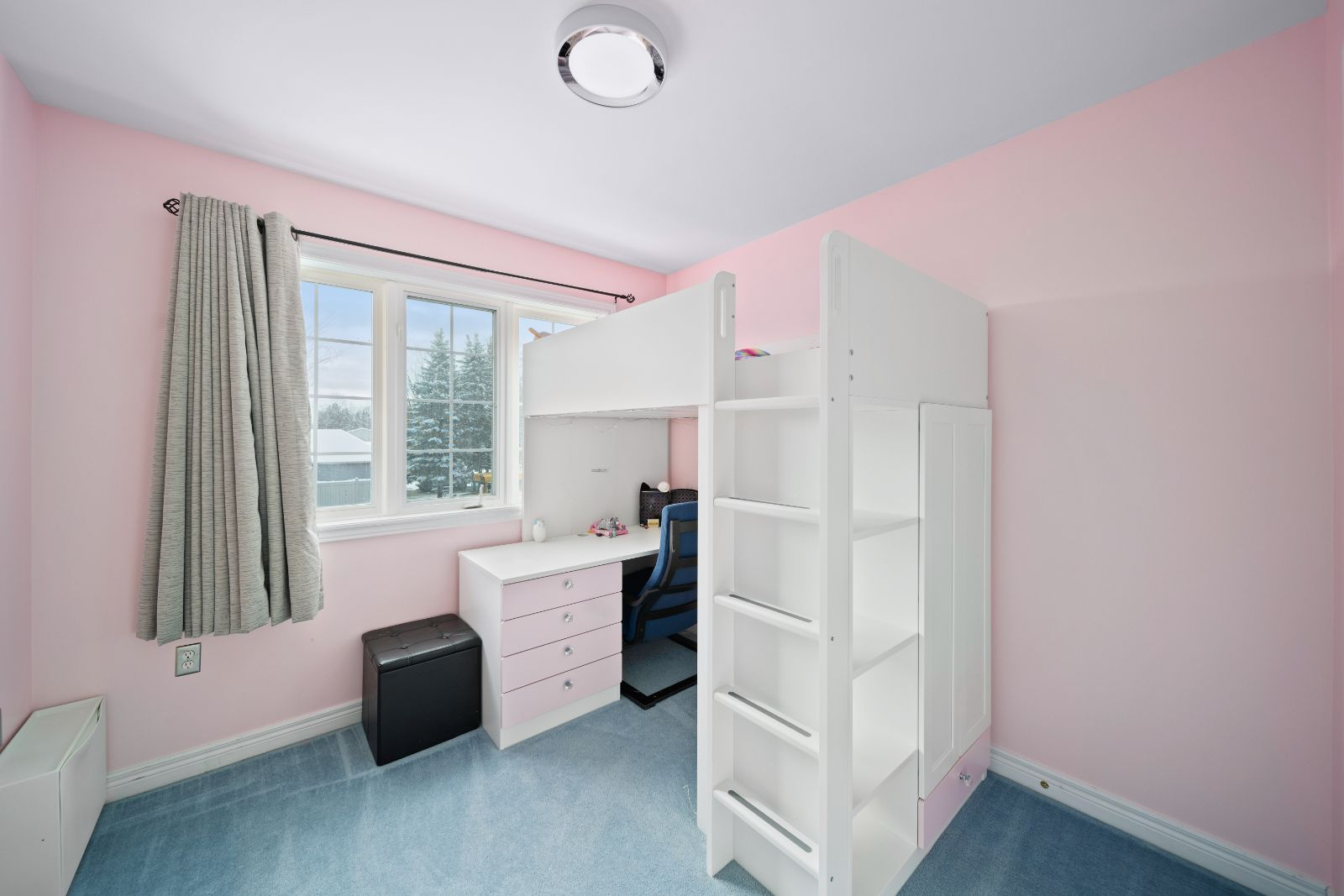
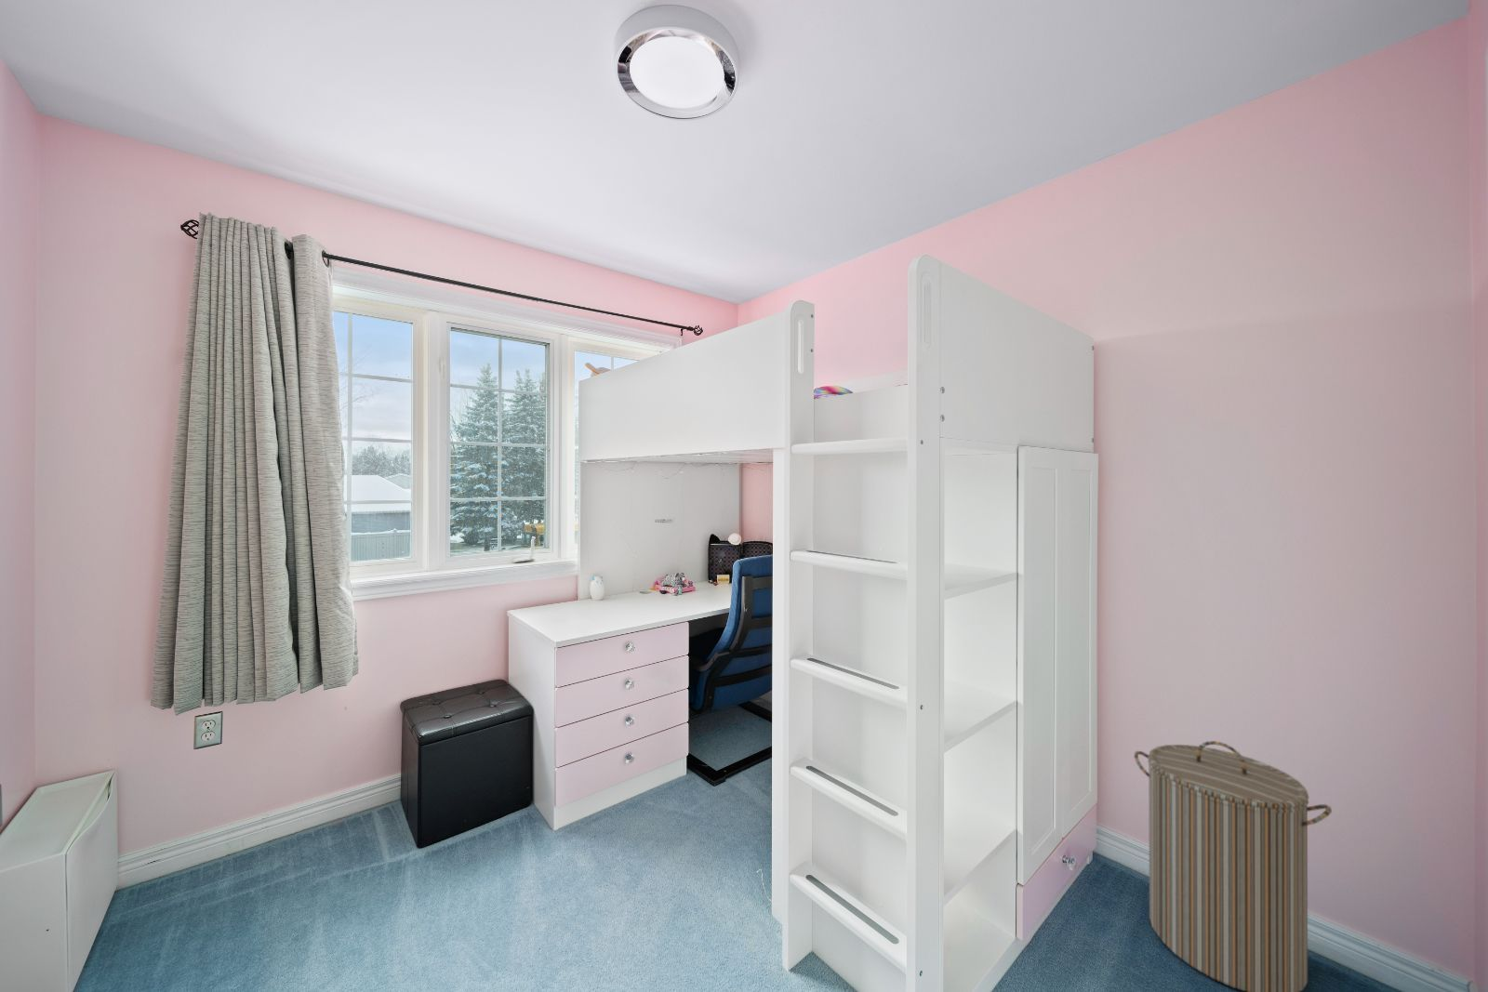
+ laundry hamper [1133,740,1333,992]
